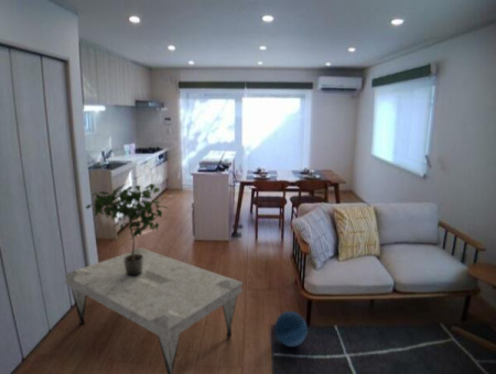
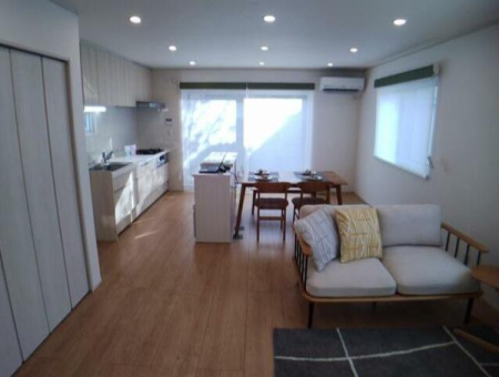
- ball [273,310,308,348]
- coffee table [63,248,244,374]
- potted plant [84,183,169,277]
